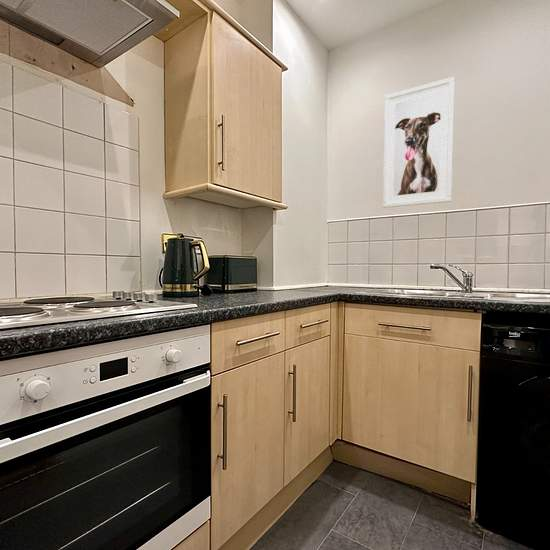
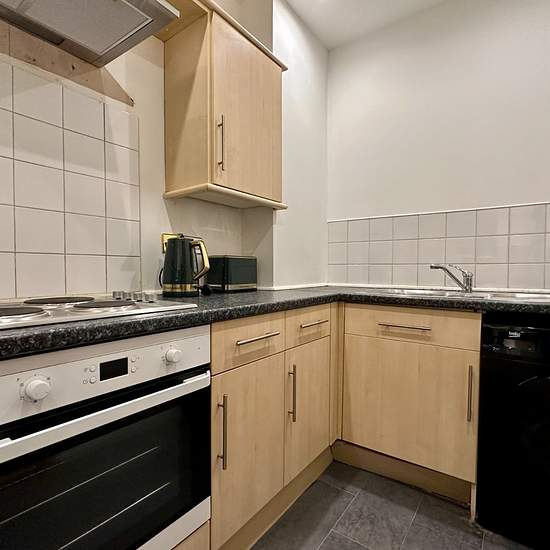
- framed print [382,76,456,209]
